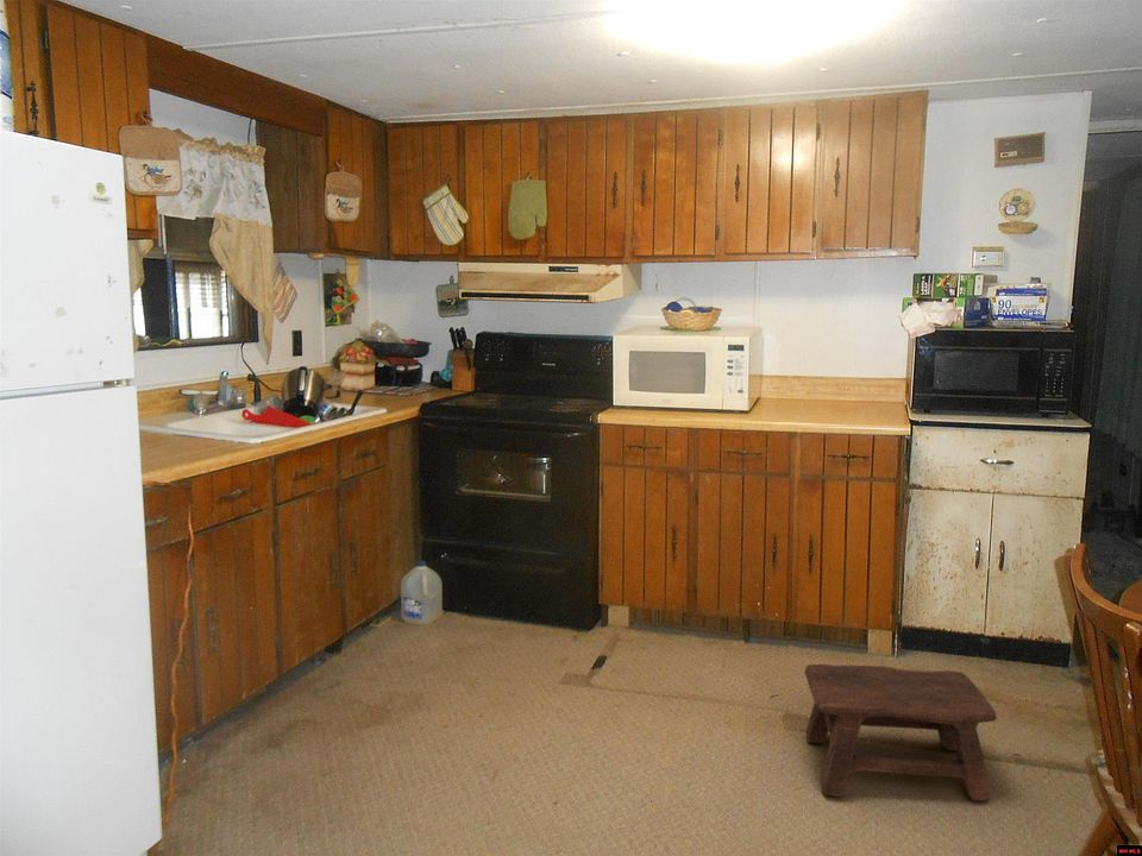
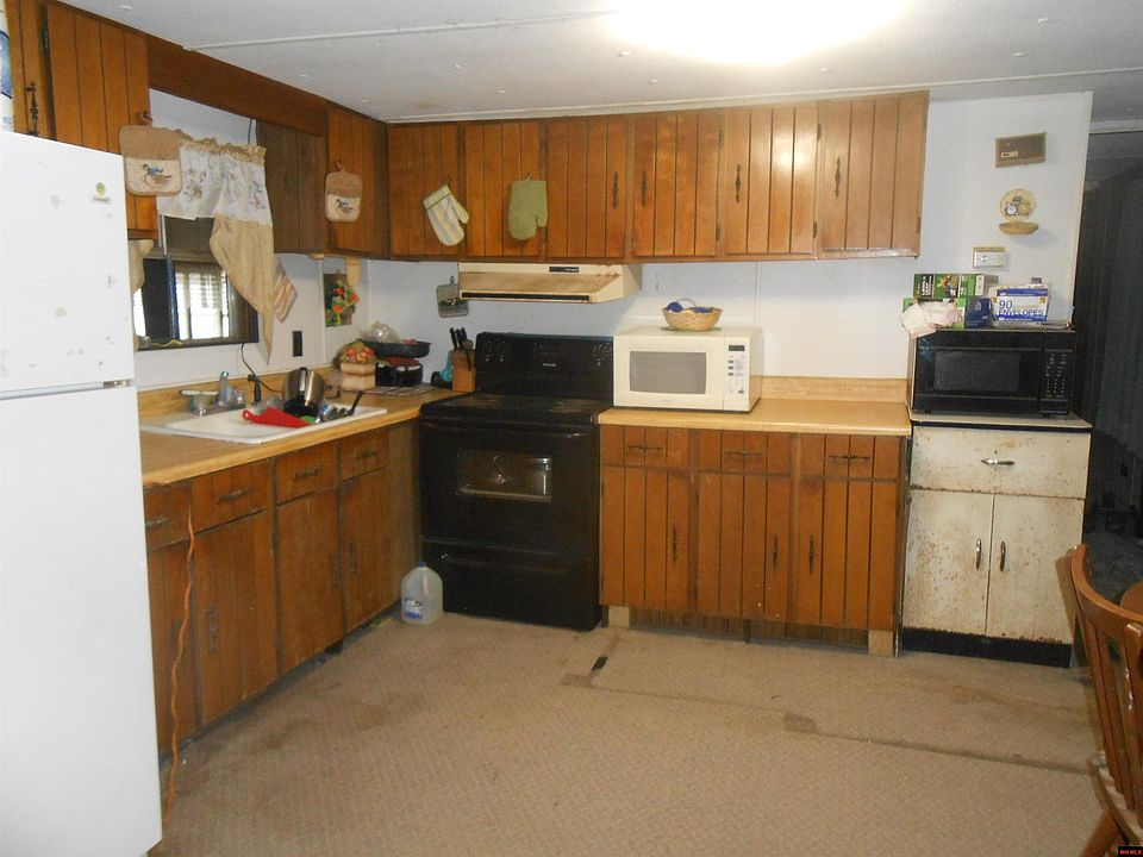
- stool [803,663,998,802]
